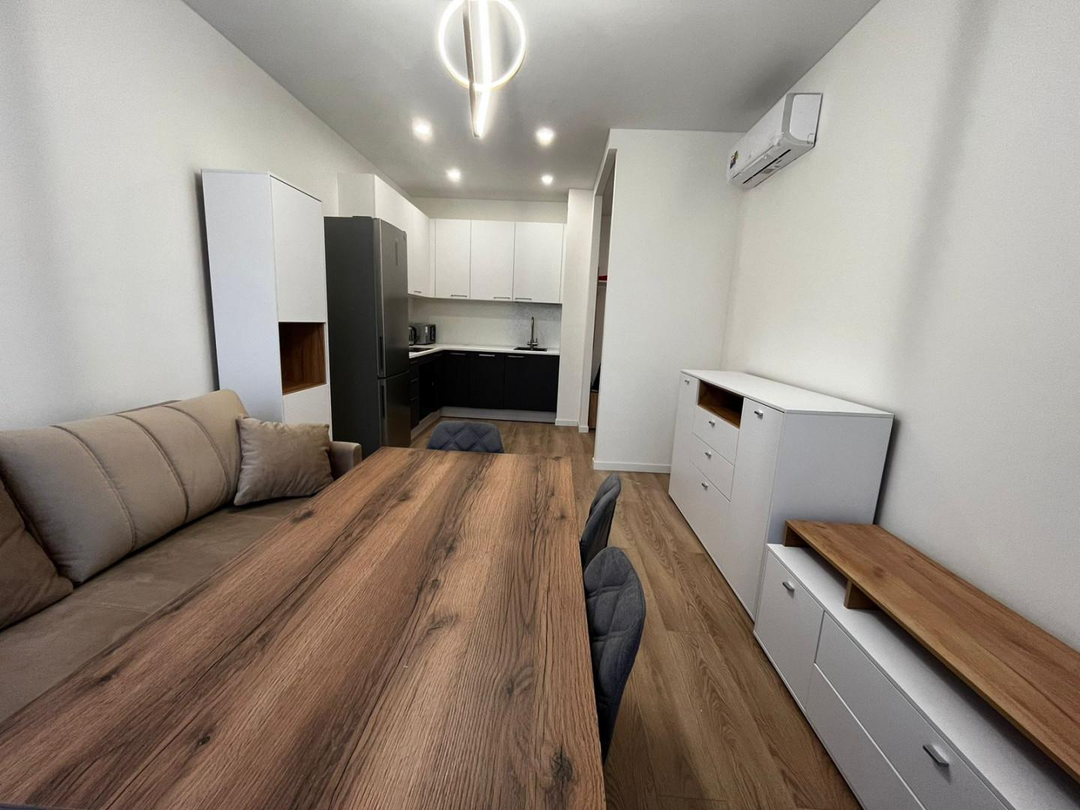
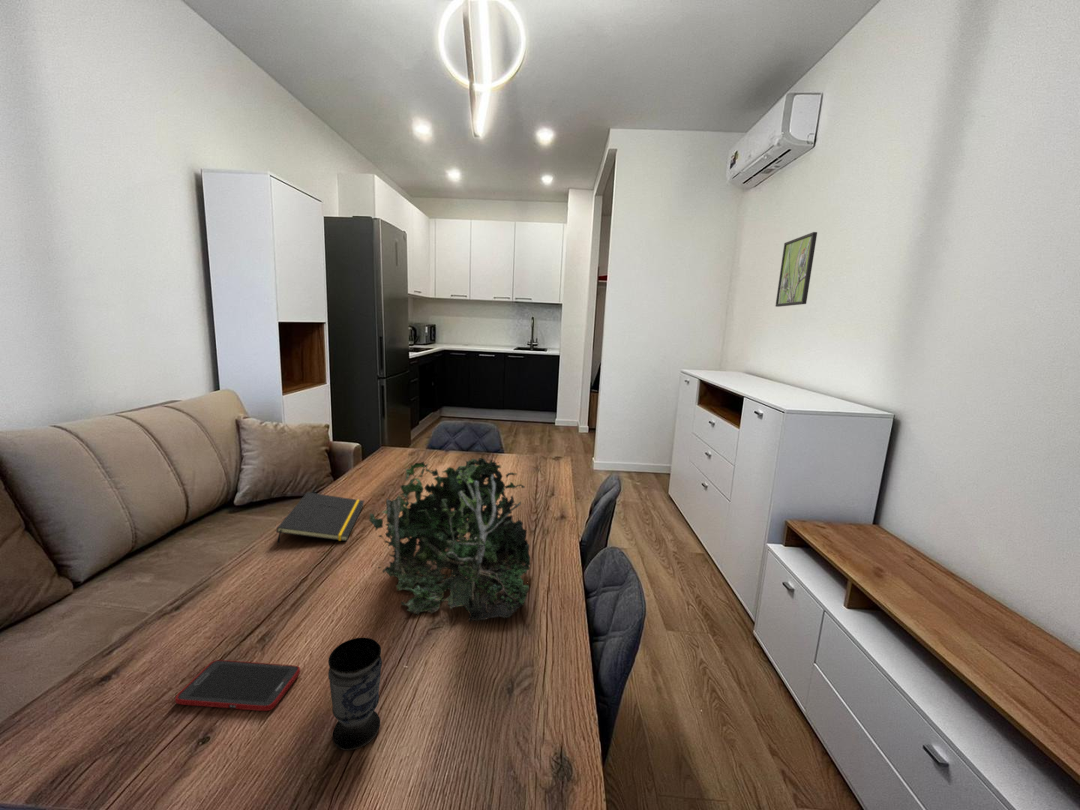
+ notepad [275,491,365,547]
+ cell phone [174,659,301,712]
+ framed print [774,231,818,308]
+ cup [327,637,383,751]
+ plant [368,457,531,623]
